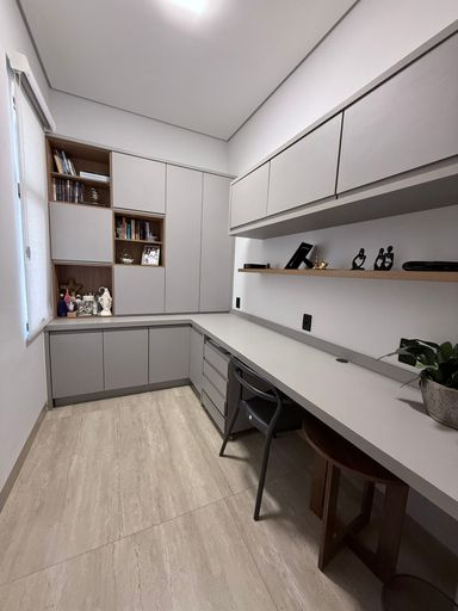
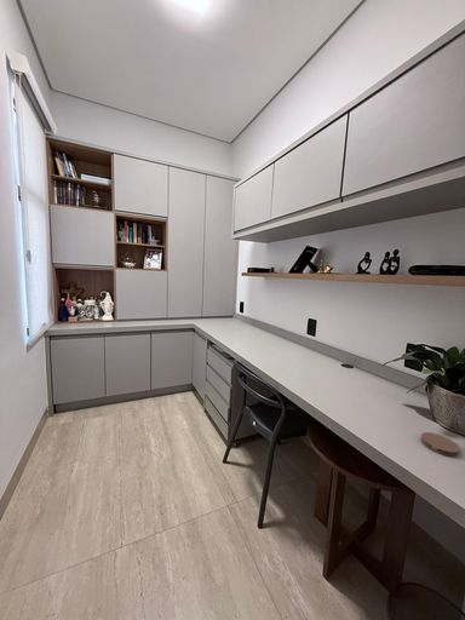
+ coaster [419,431,461,458]
